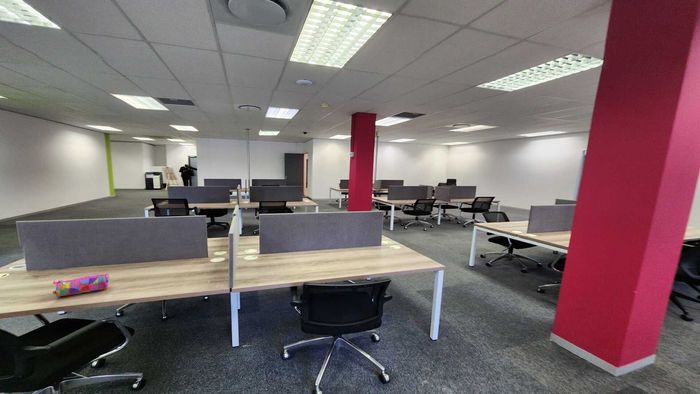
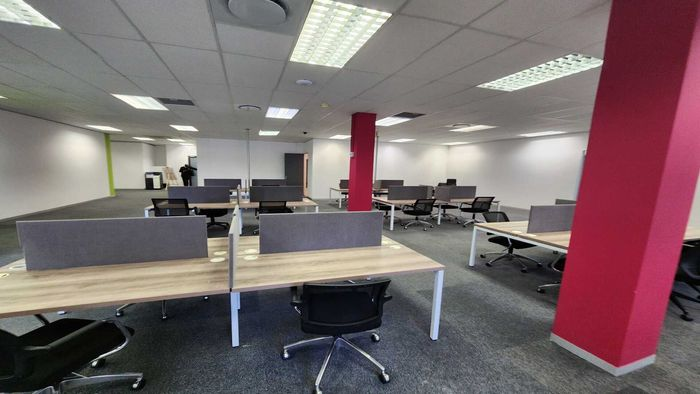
- pencil case [52,272,111,298]
